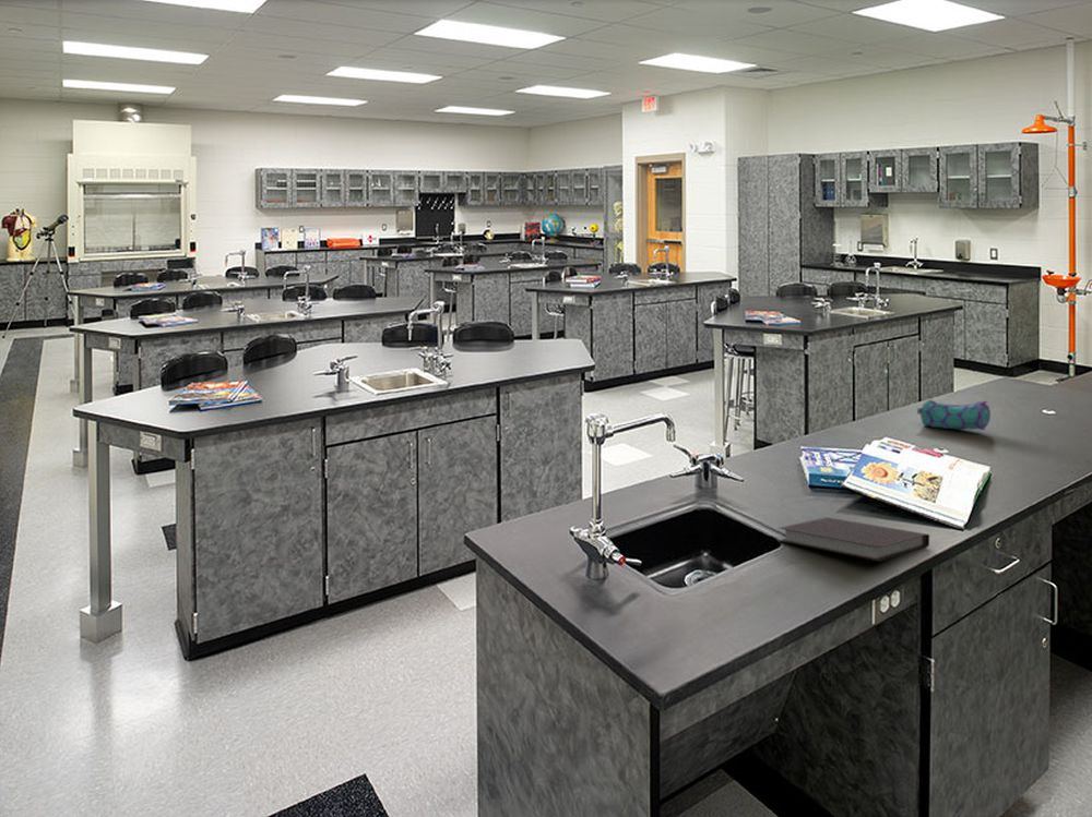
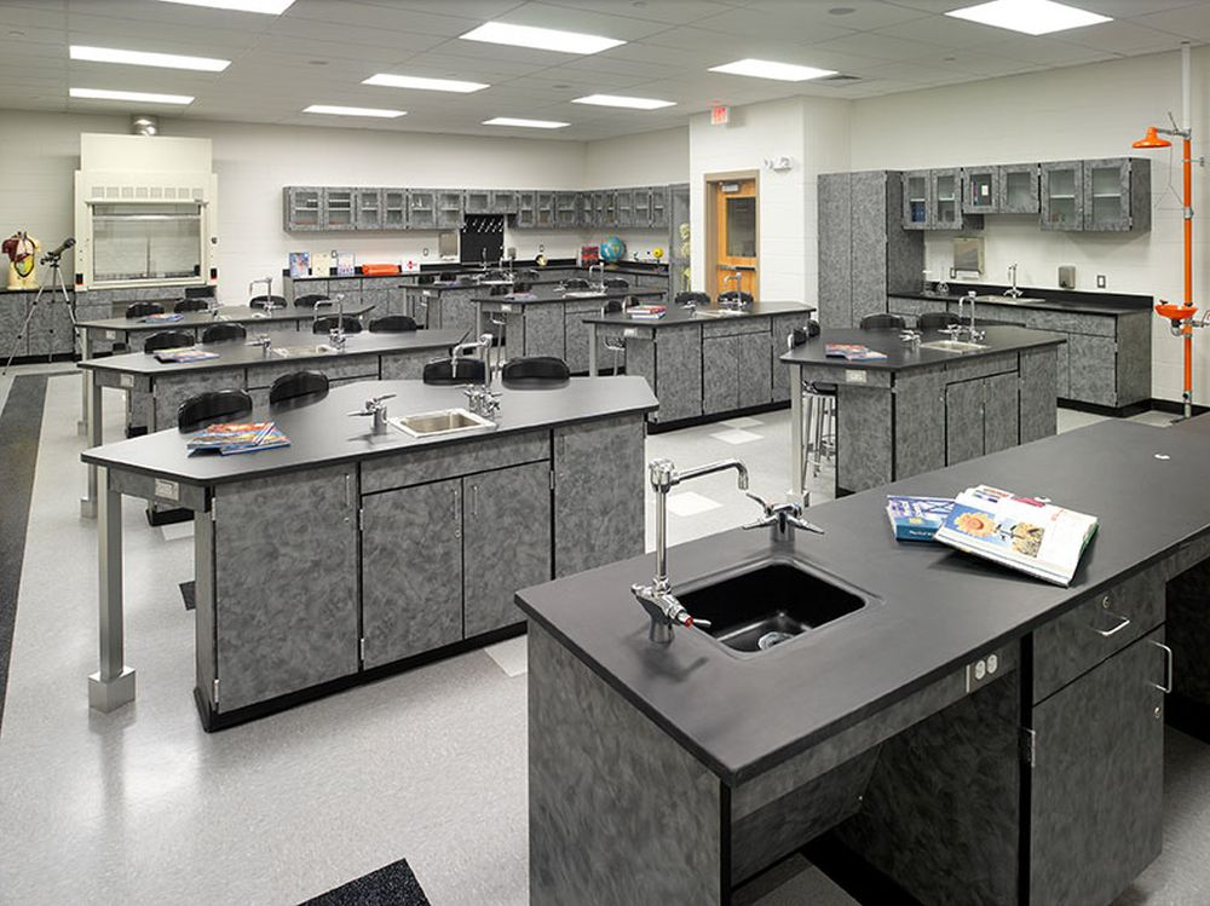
- notebook [778,516,930,563]
- pencil case [916,398,992,431]
